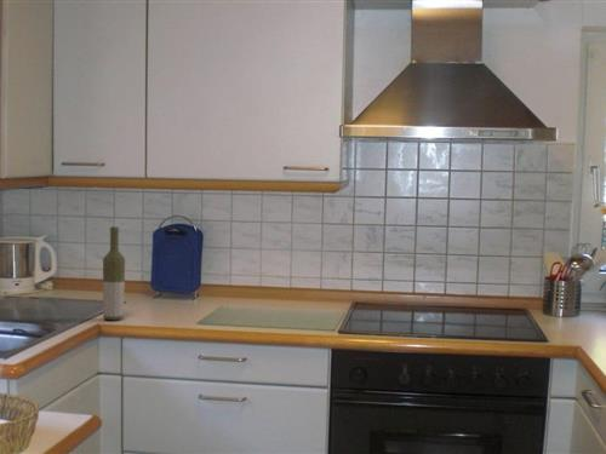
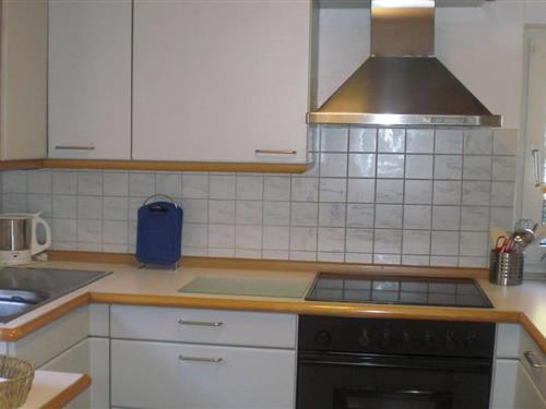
- bottle [102,225,126,321]
